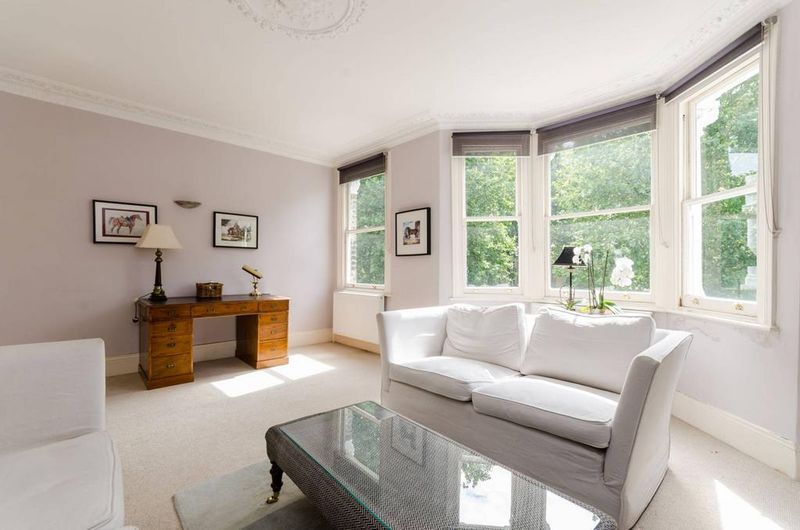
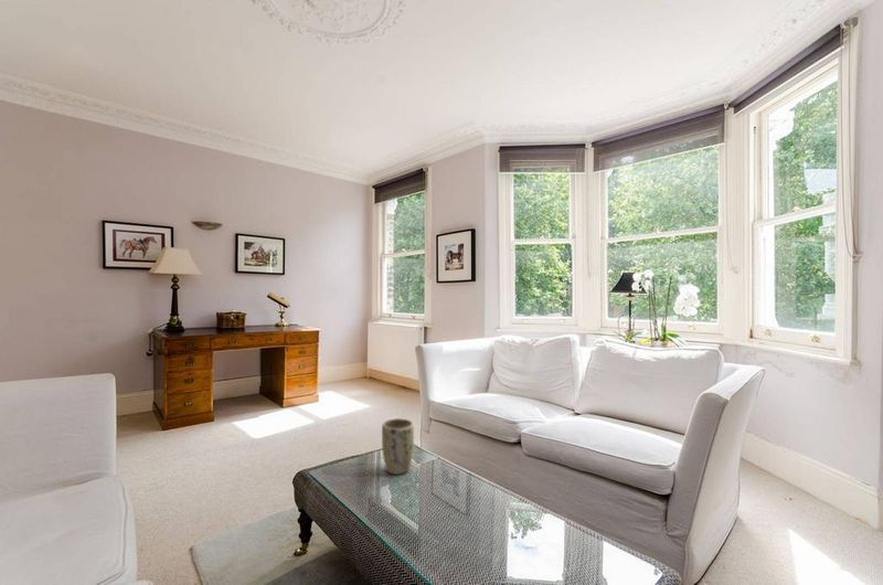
+ plant pot [381,417,415,476]
